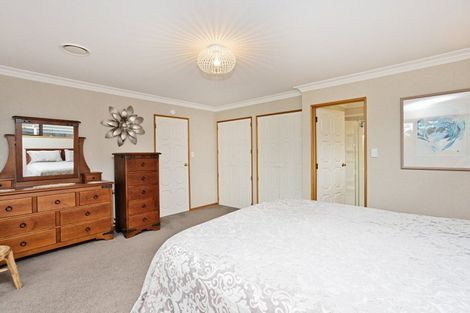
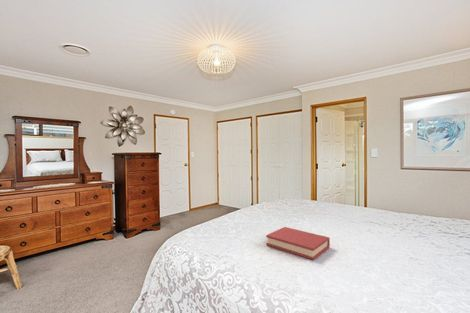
+ hardback book [265,226,331,261]
